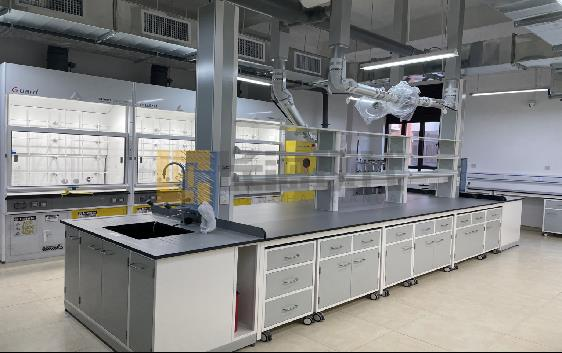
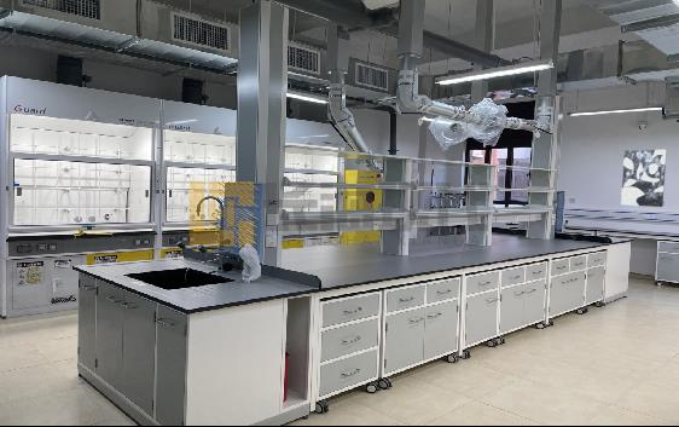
+ wall art [620,149,668,208]
